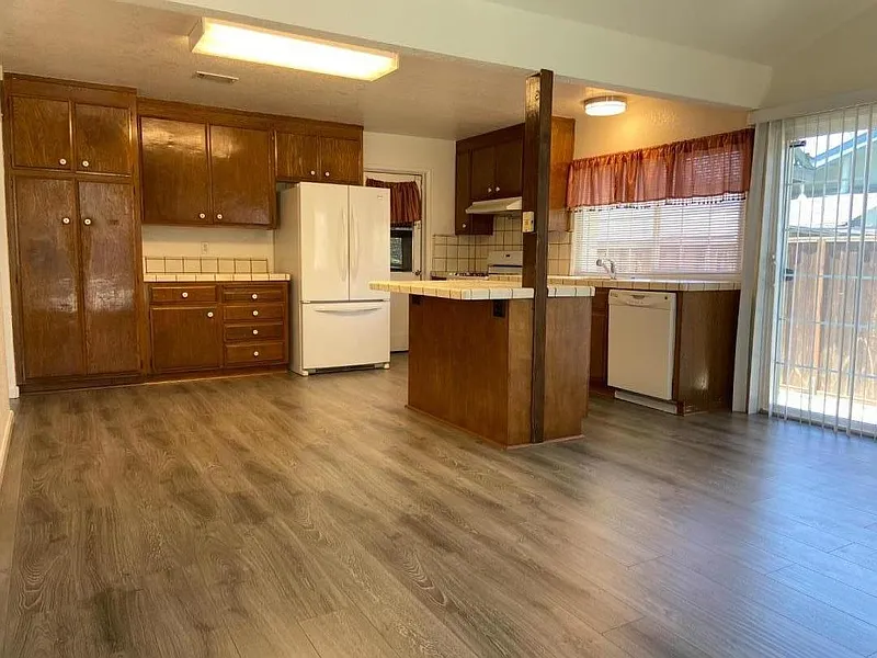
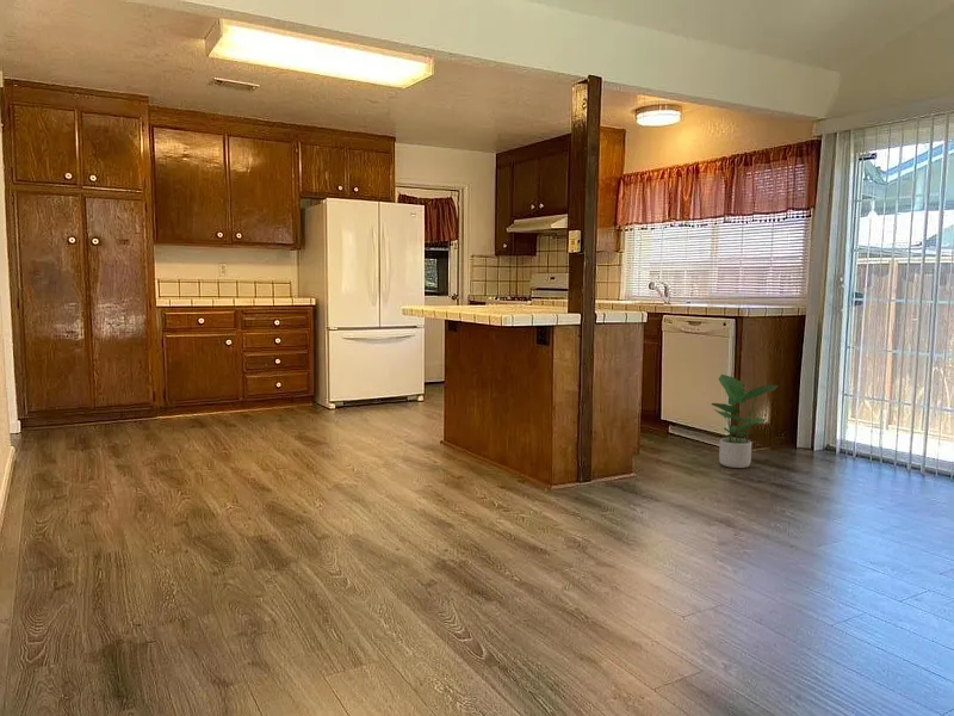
+ potted plant [710,374,780,469]
